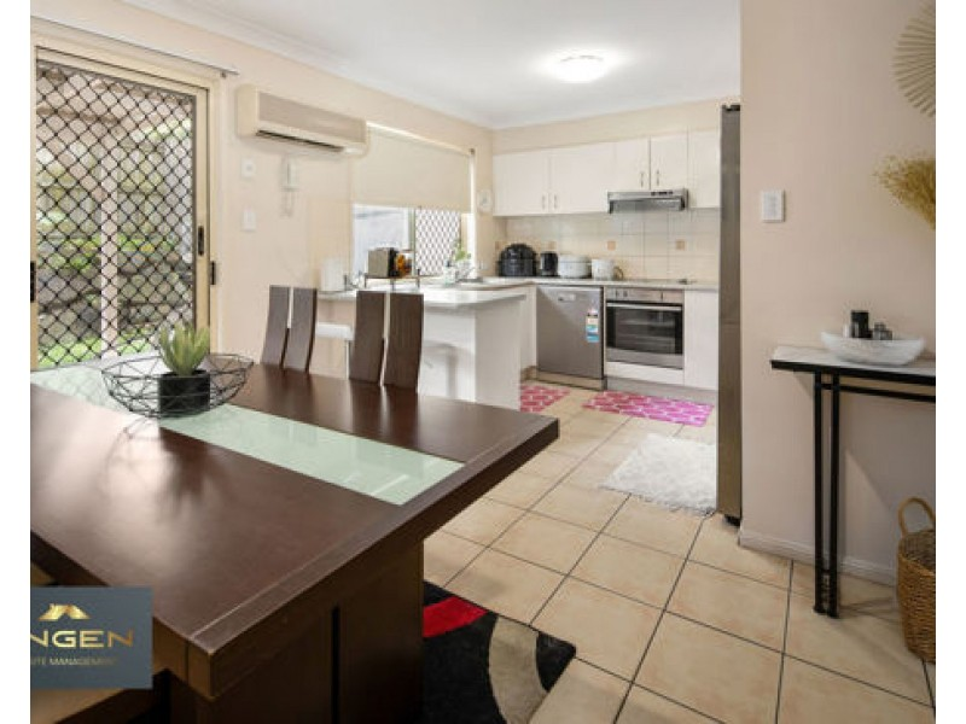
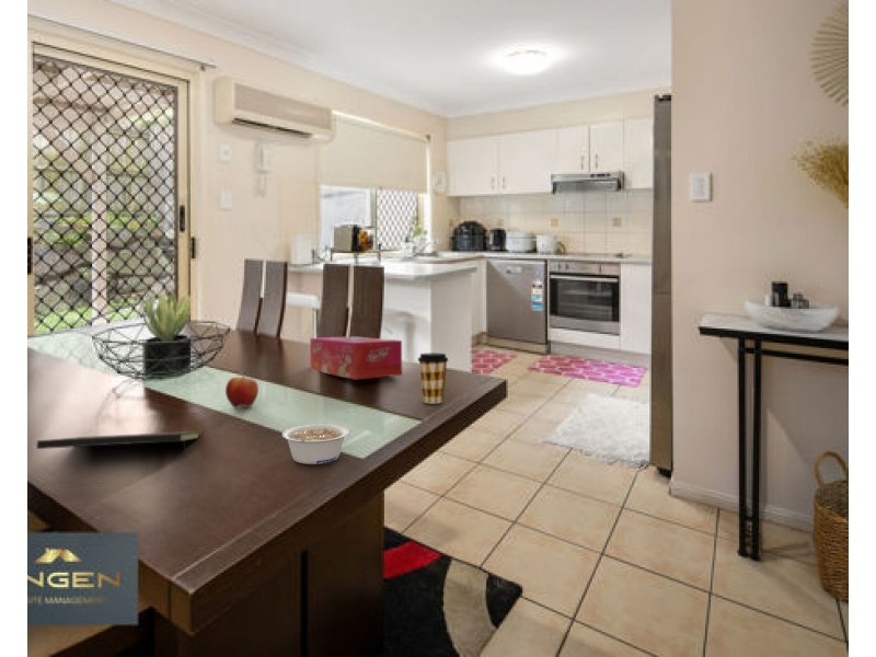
+ legume [281,424,350,465]
+ apple [224,374,260,410]
+ coffee cup [416,351,449,404]
+ tissue box [309,335,403,381]
+ notepad [35,430,204,460]
